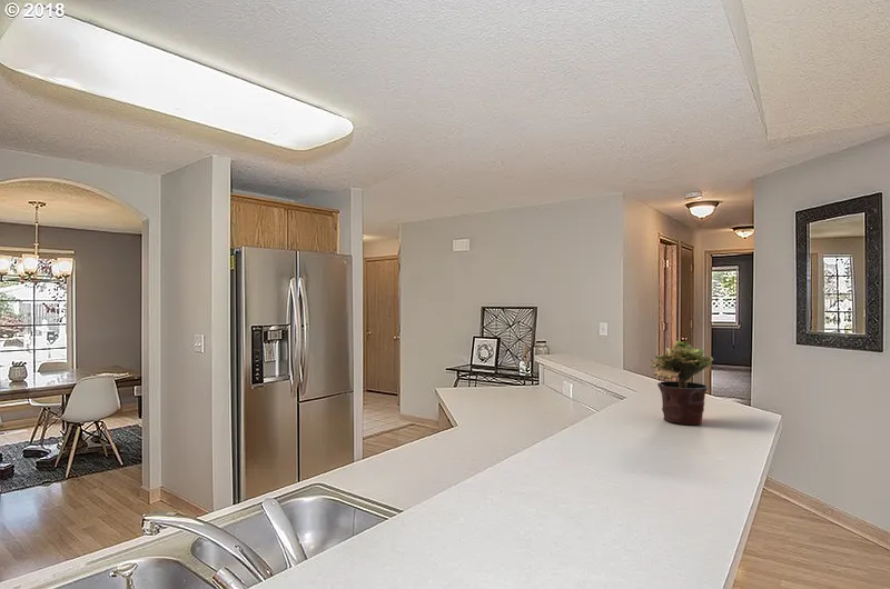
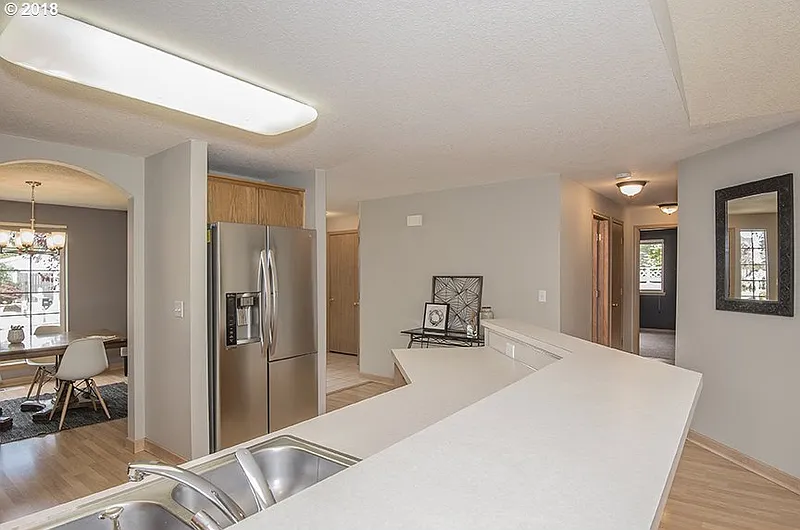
- potted plant [650,340,714,426]
